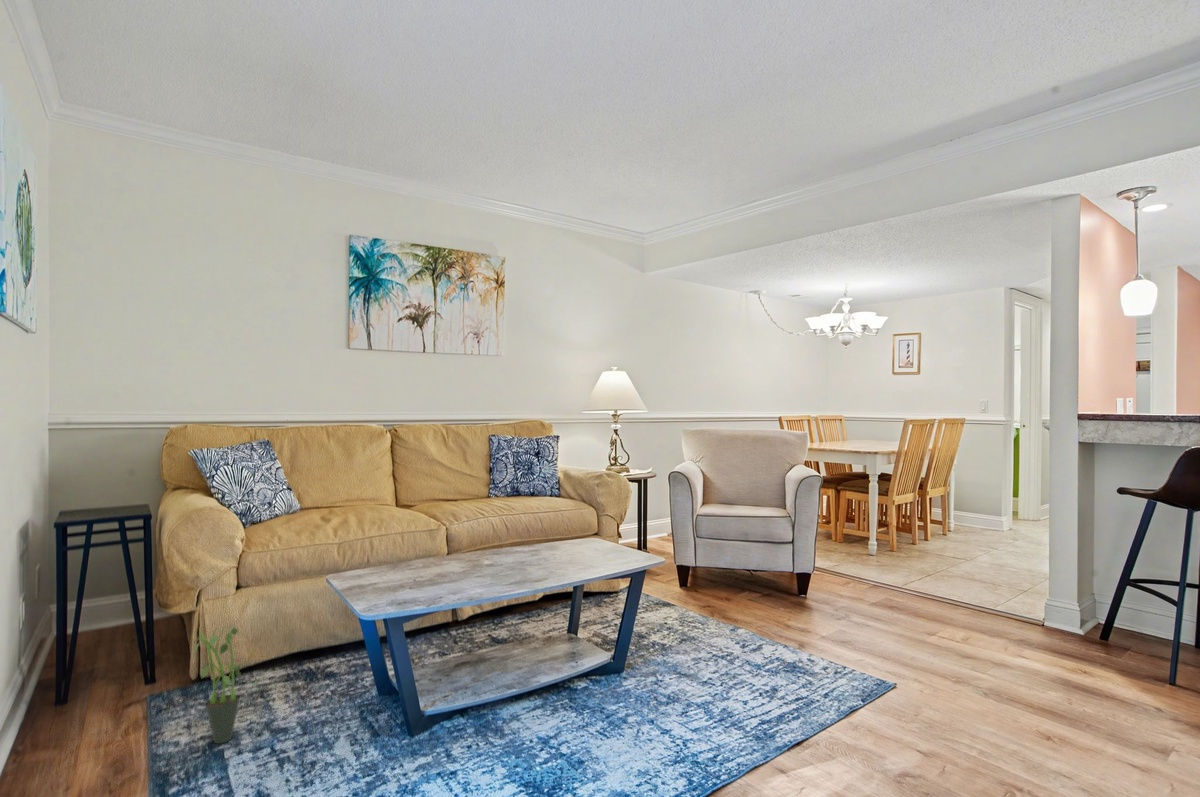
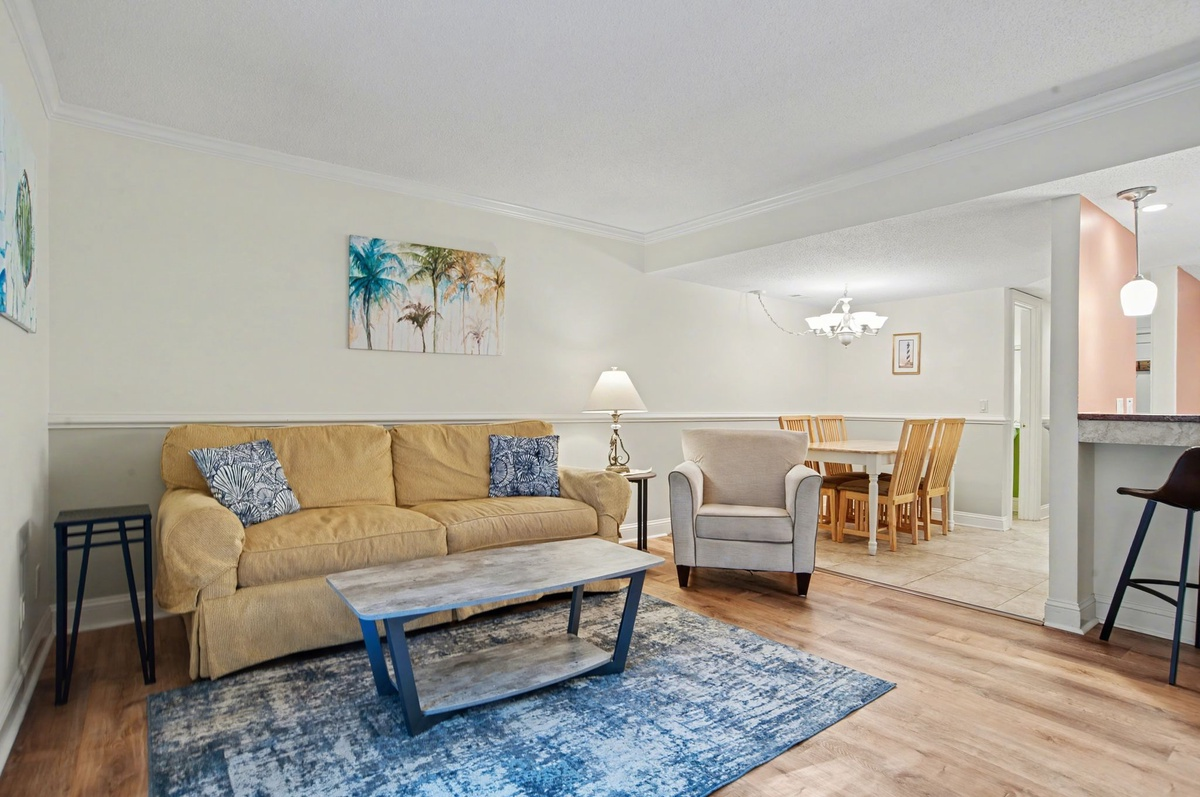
- potted plant [191,623,242,745]
